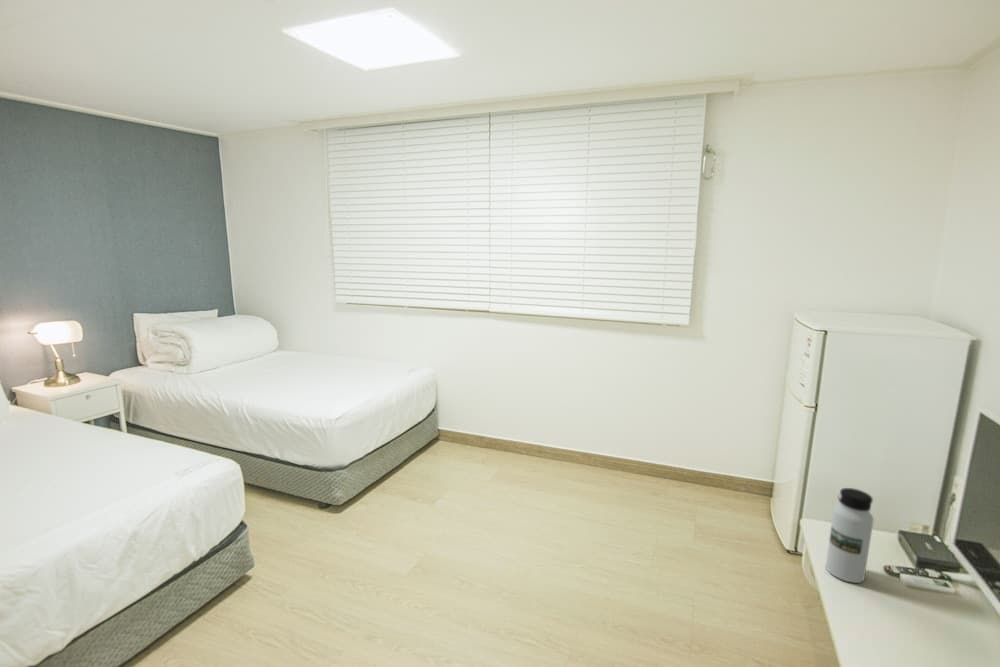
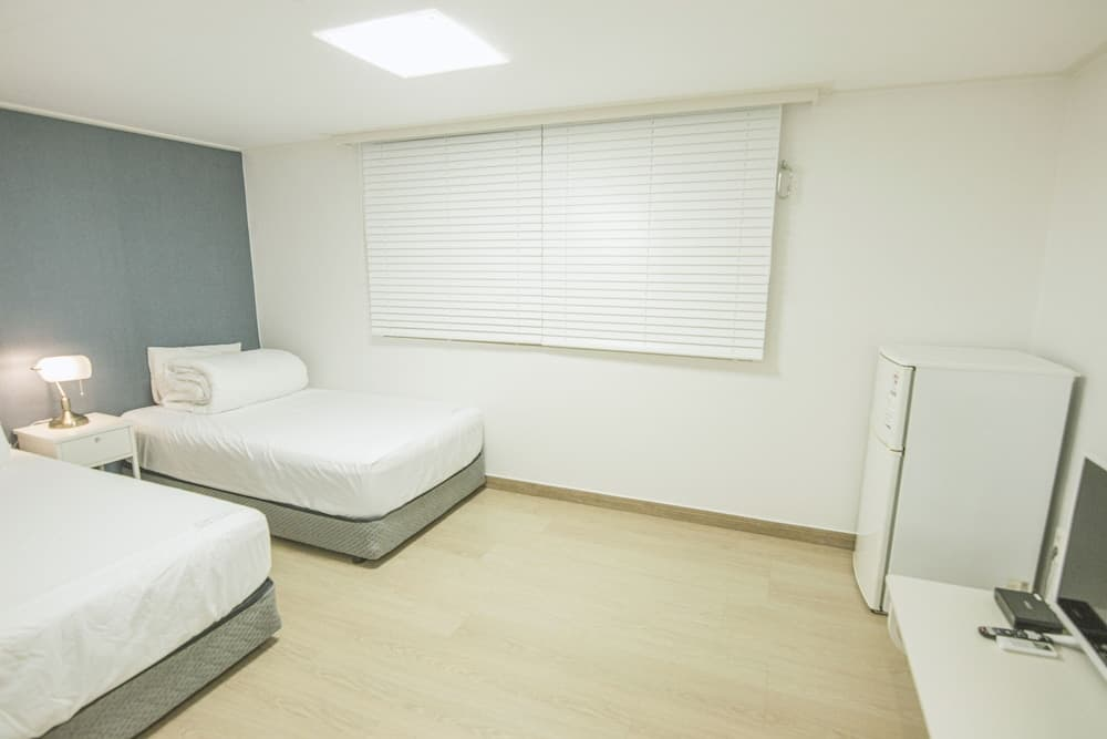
- water bottle [825,487,875,584]
